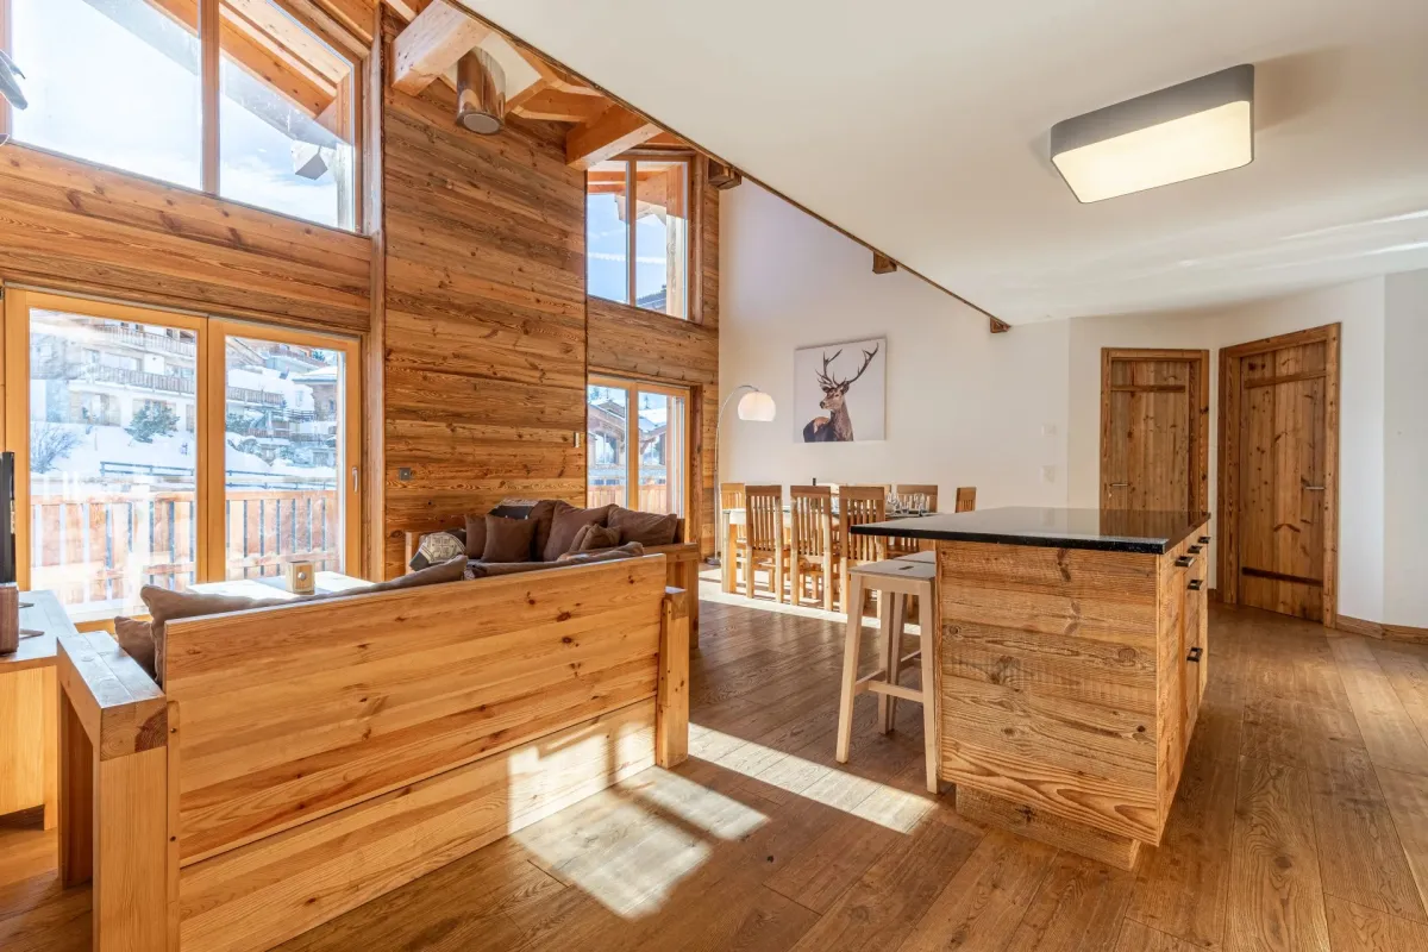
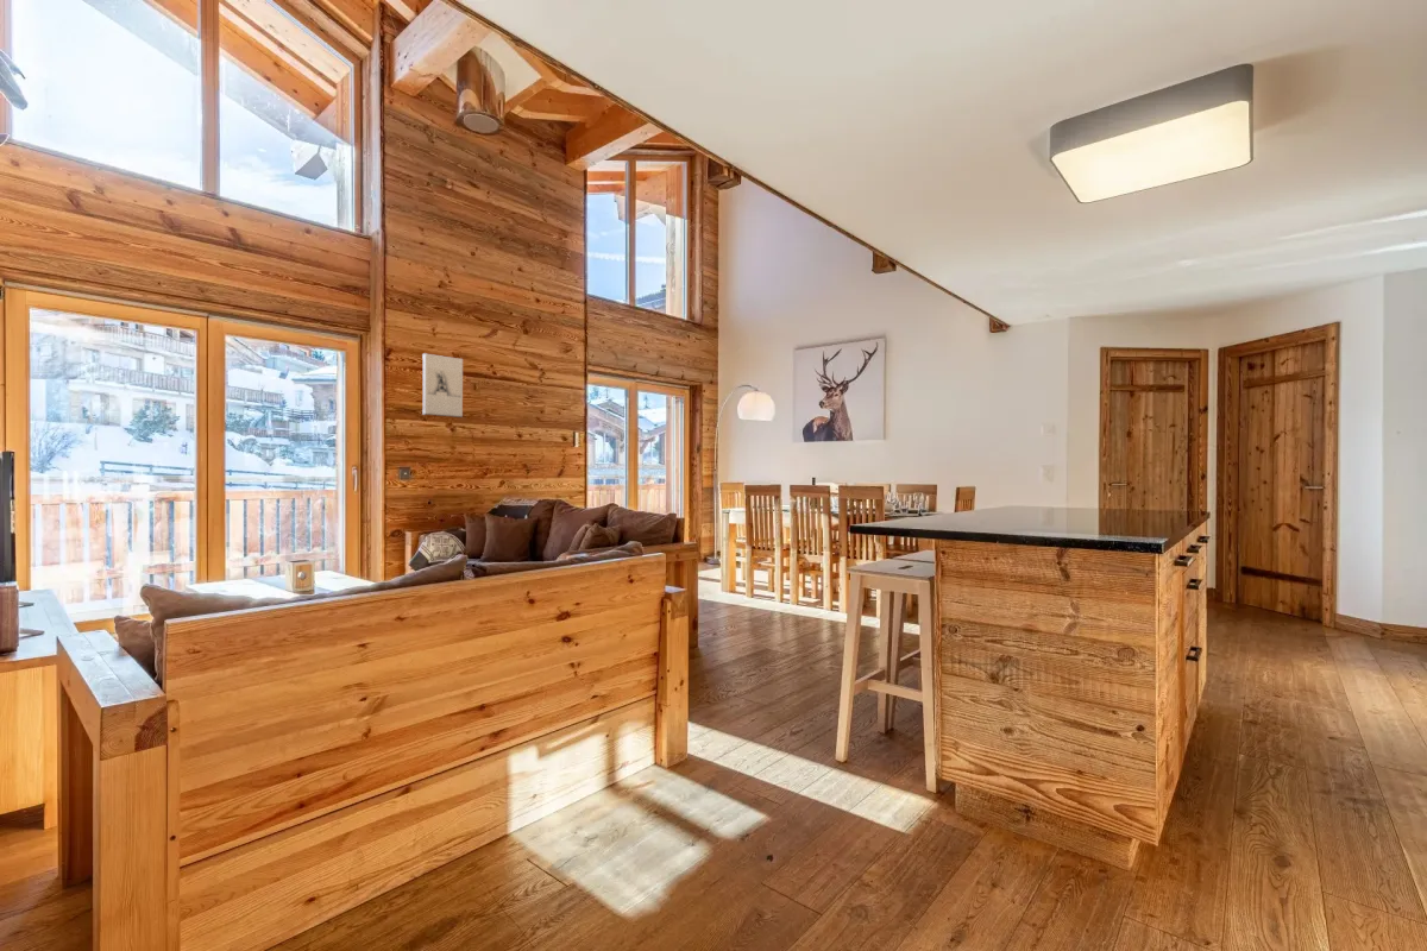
+ wall sculpture [421,352,464,418]
